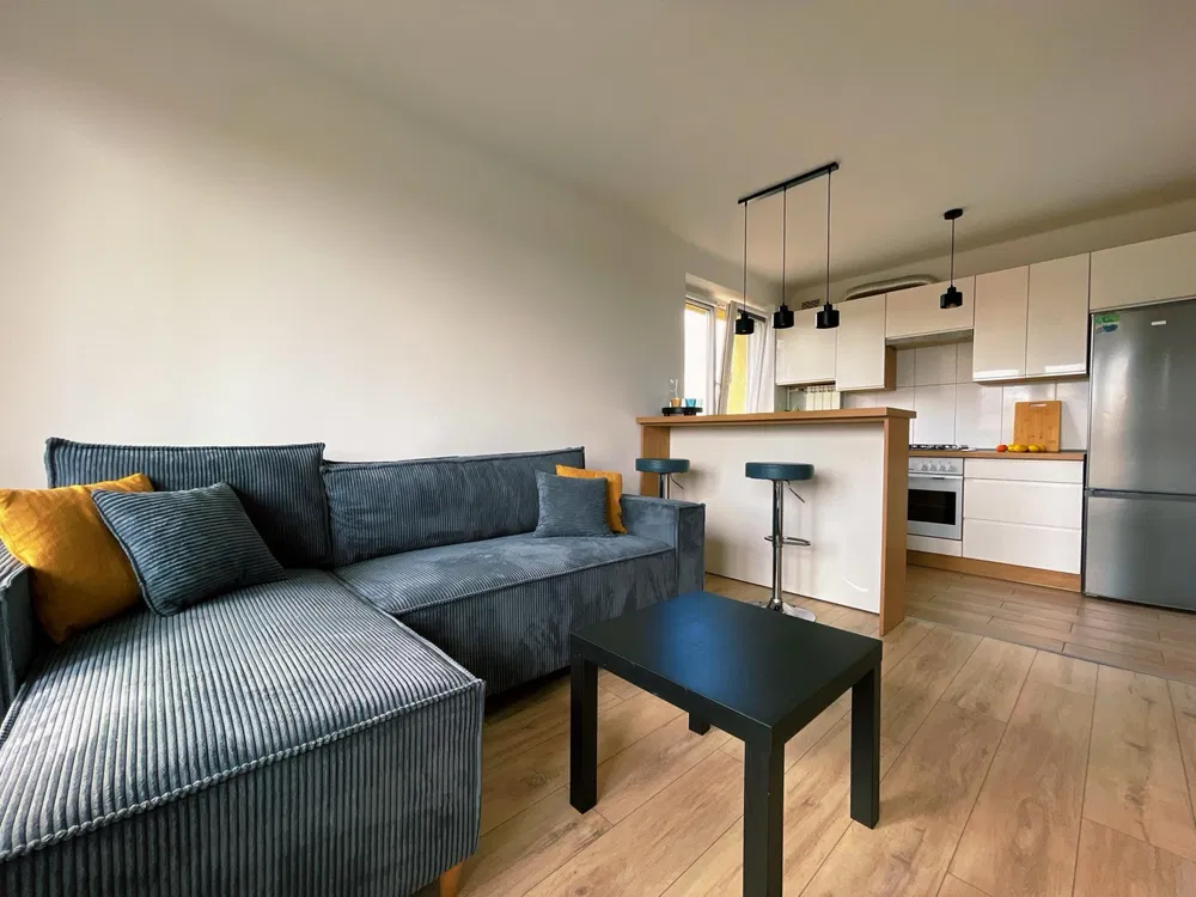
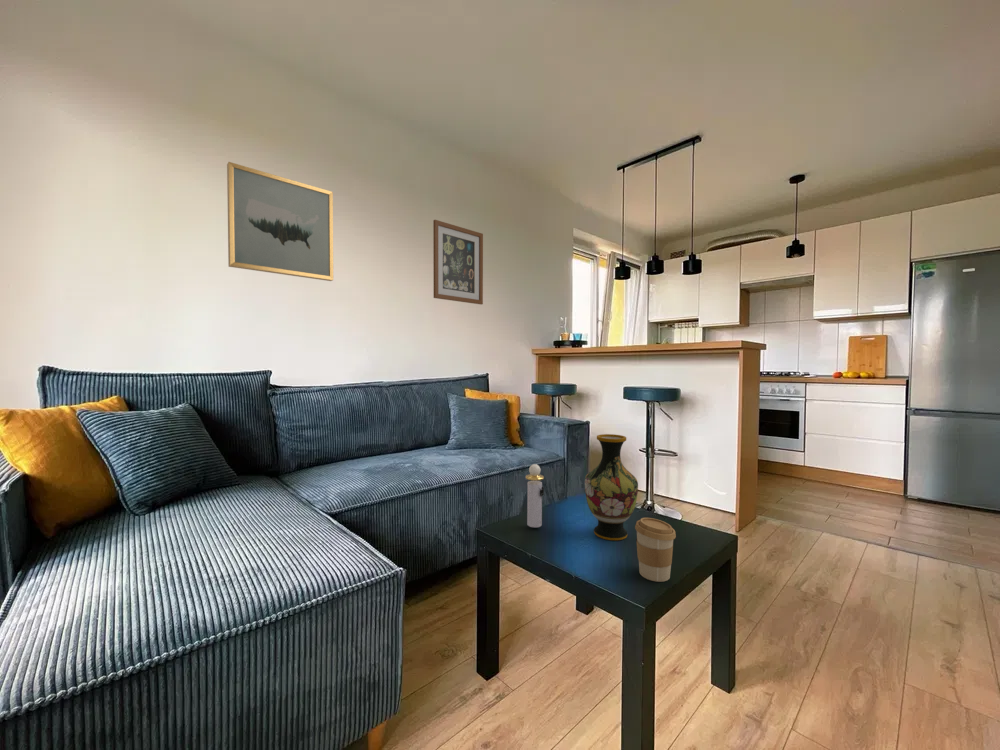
+ wall art [226,161,334,282]
+ wall art [432,219,484,306]
+ vase [584,433,639,541]
+ coffee cup [634,517,677,583]
+ perfume bottle [525,463,545,528]
